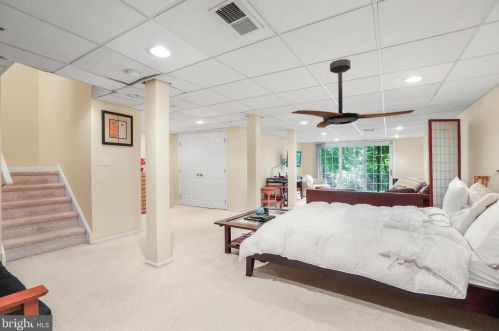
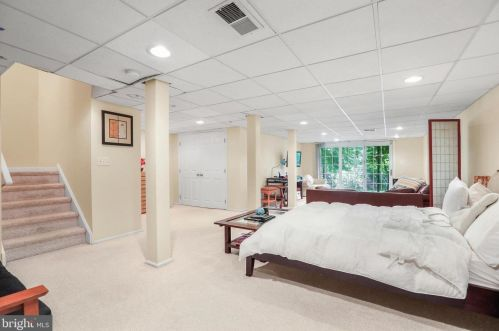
- ceiling fan [290,58,415,129]
